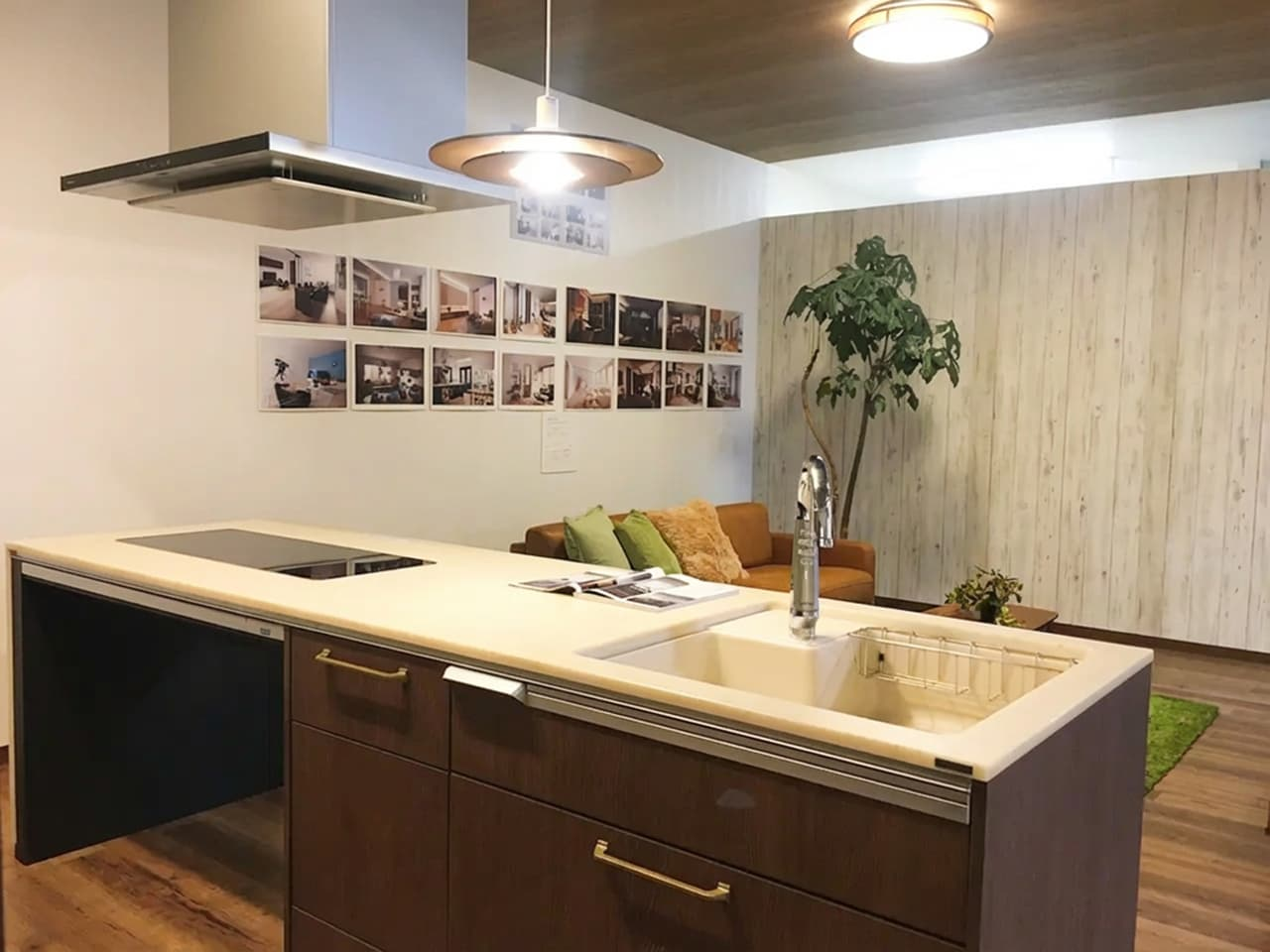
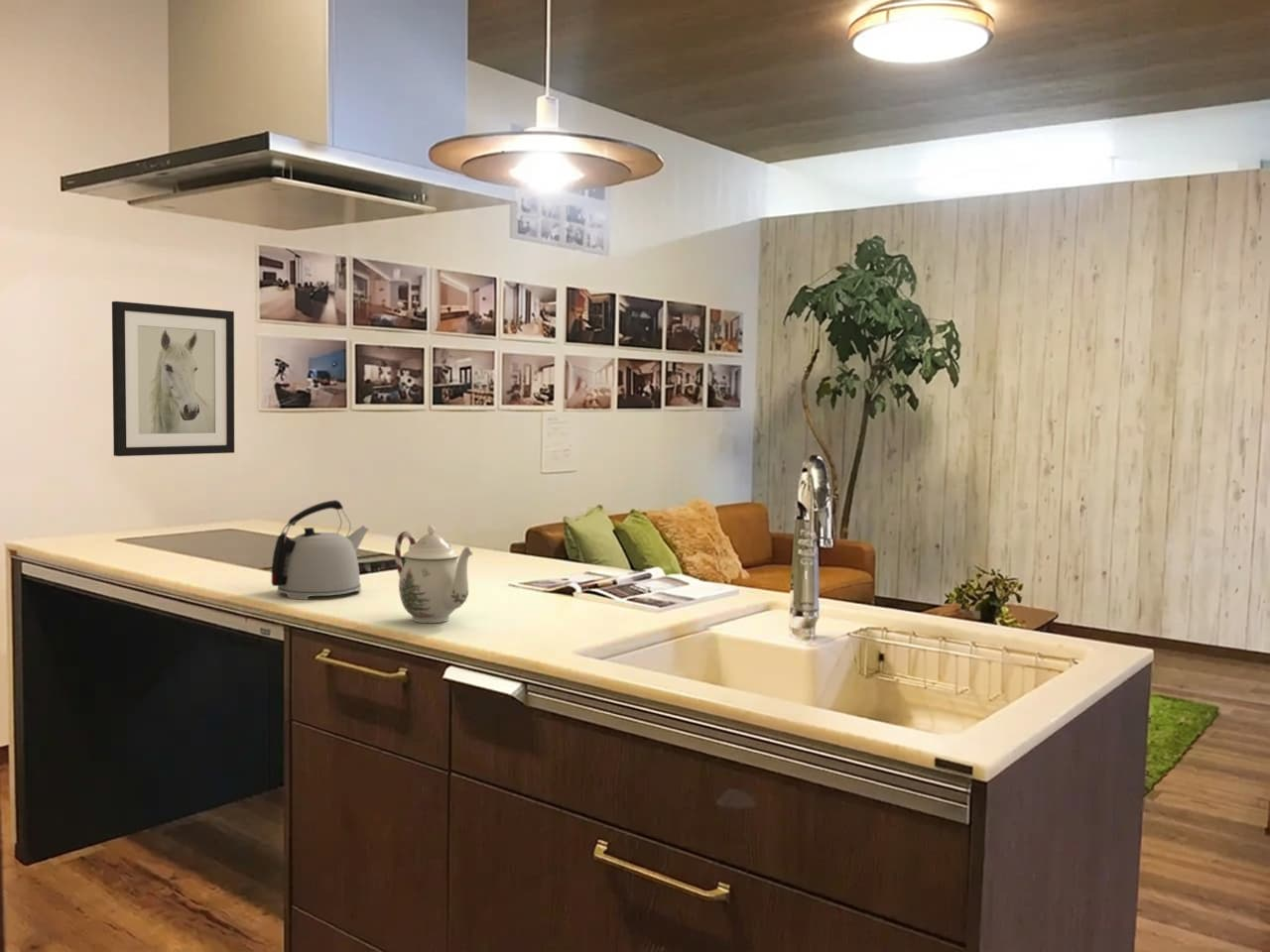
+ teapot [394,524,474,624]
+ kettle [271,499,370,601]
+ wall art [111,300,235,457]
